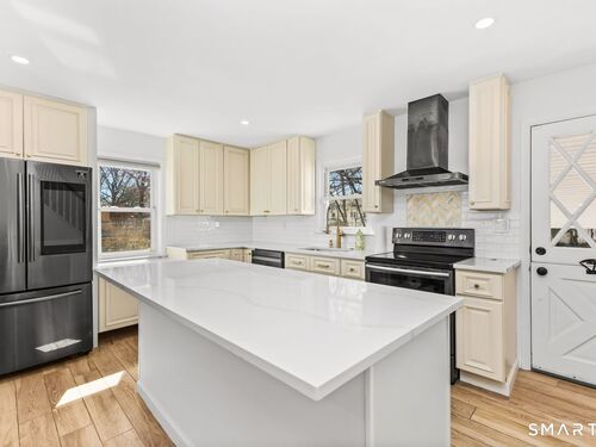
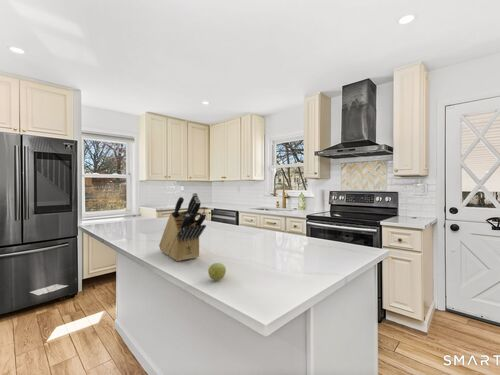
+ fruit [207,262,227,281]
+ knife block [158,192,207,262]
